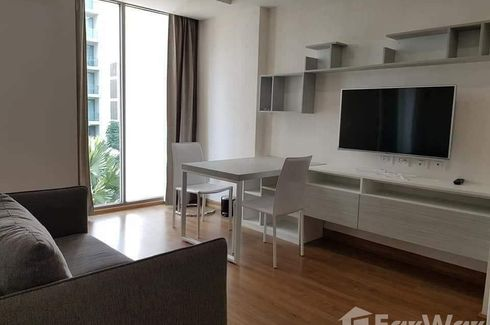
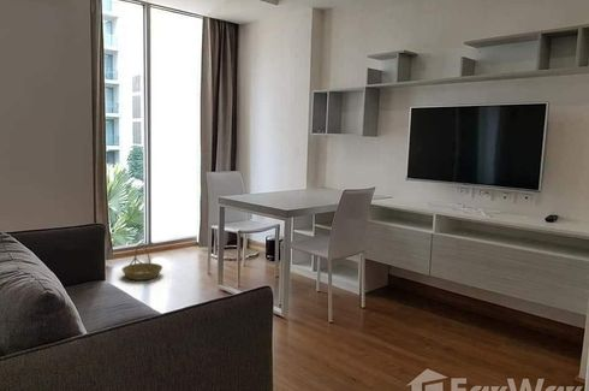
+ basket [120,242,163,282]
